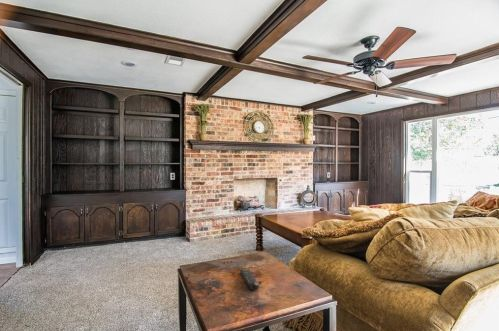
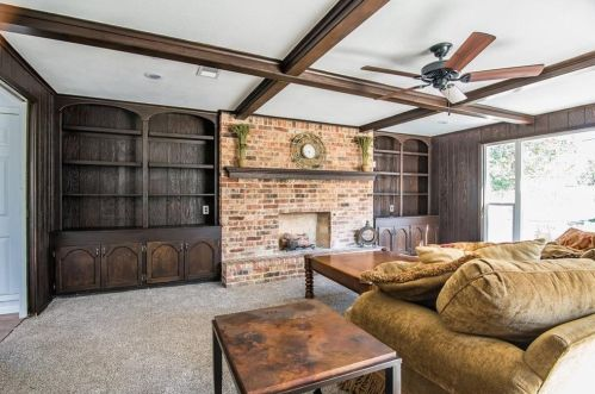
- remote control [239,268,260,291]
